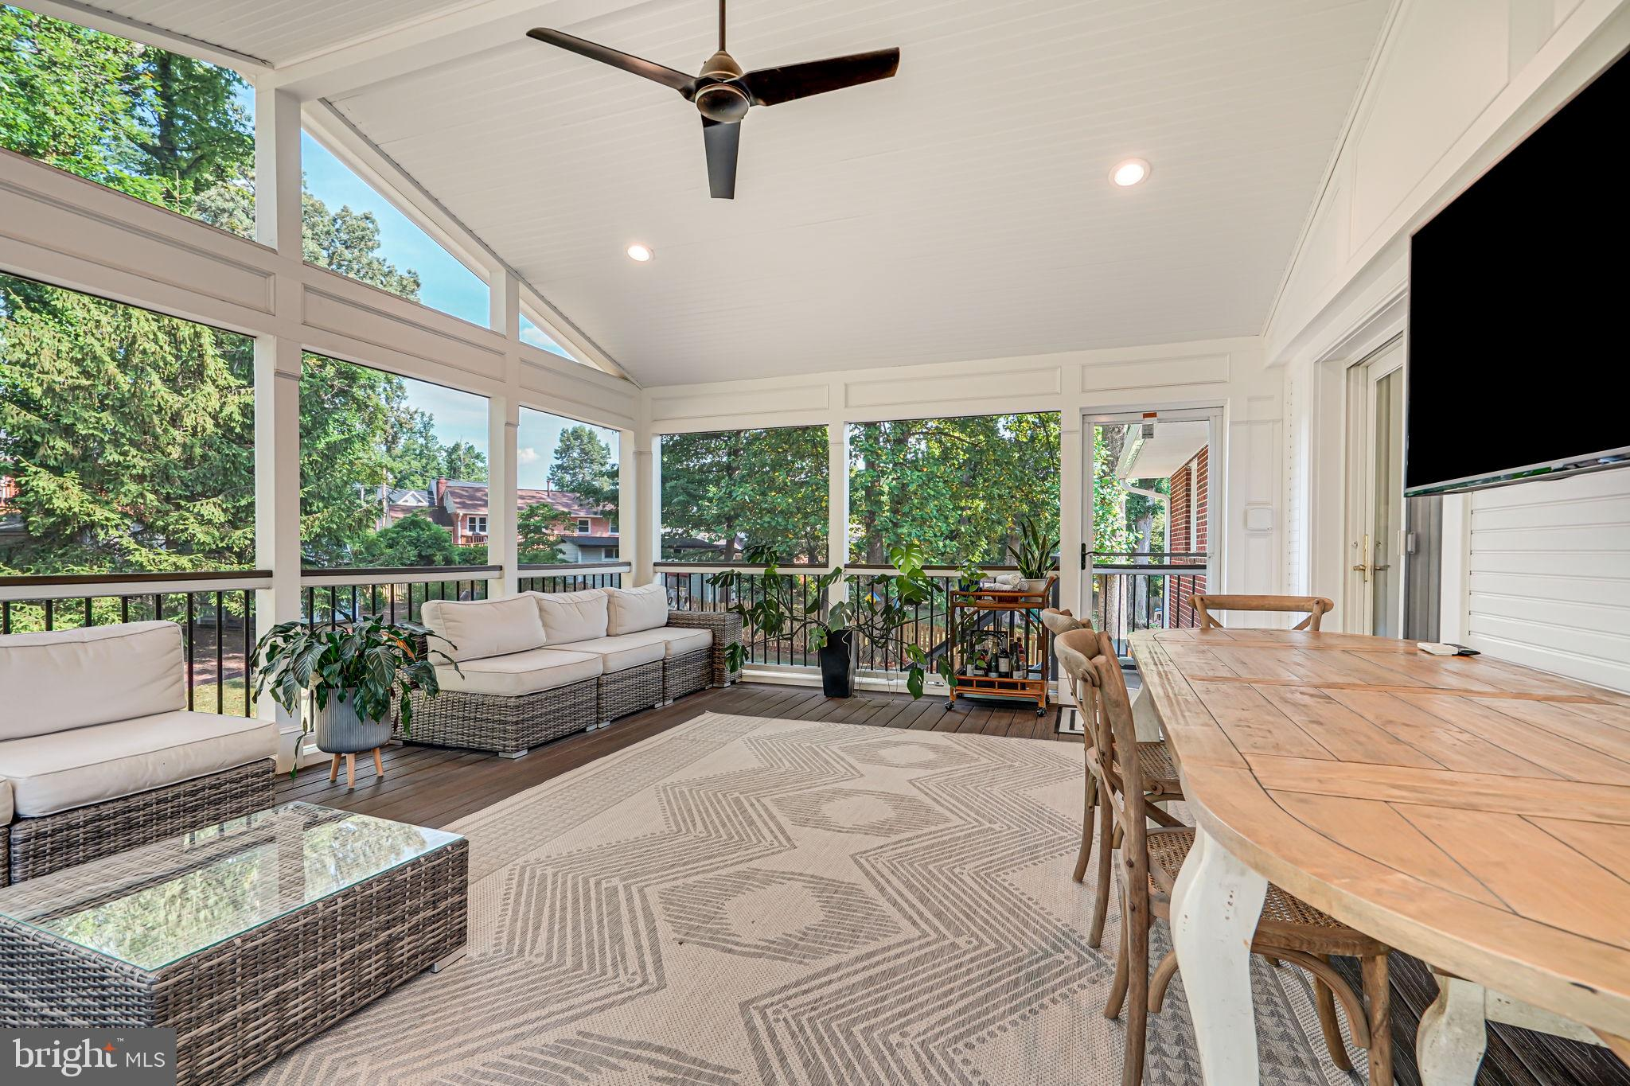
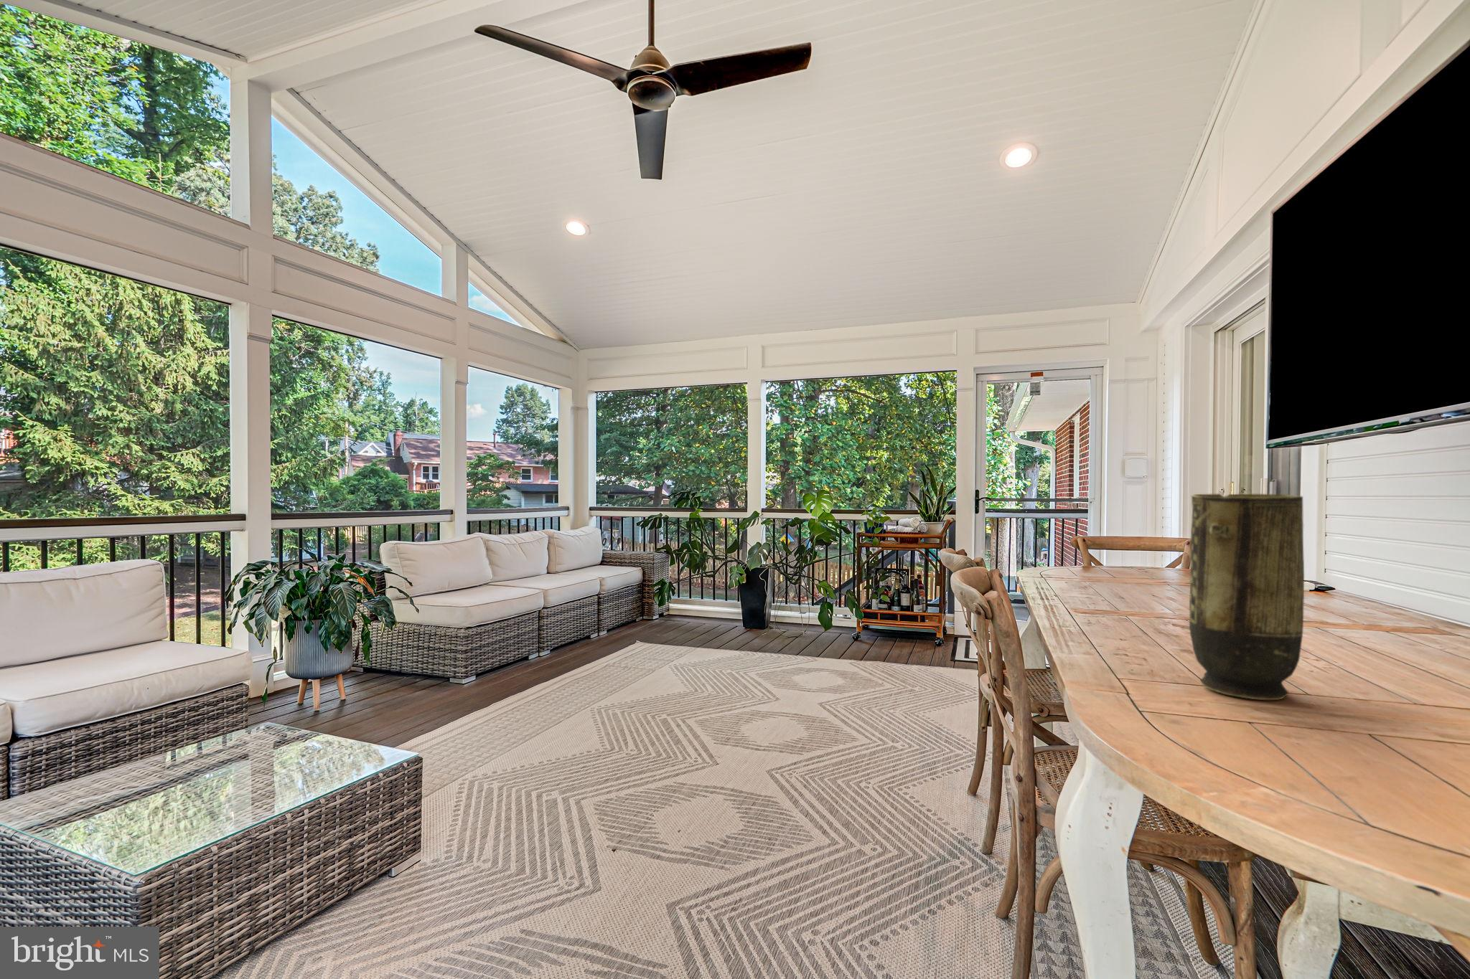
+ vase [1189,493,1305,700]
